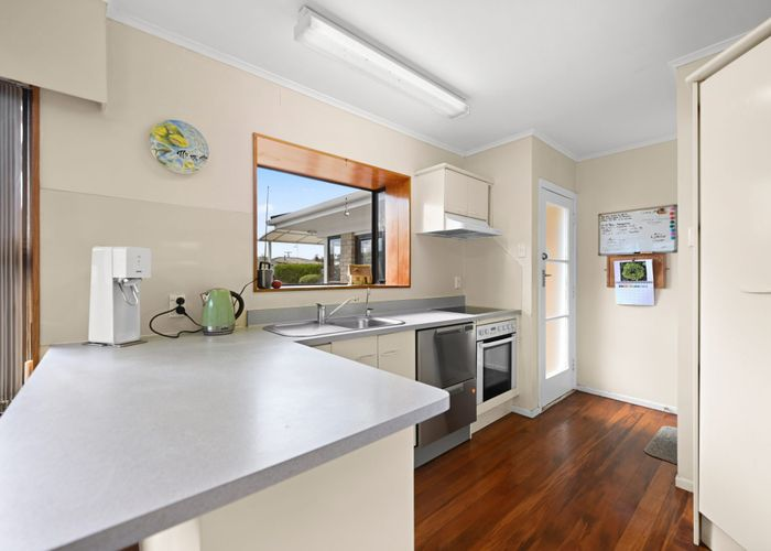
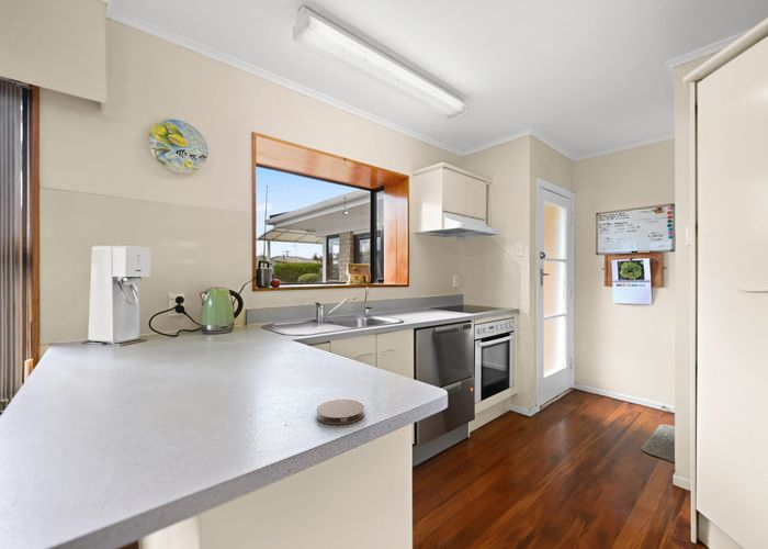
+ coaster [316,399,365,426]
